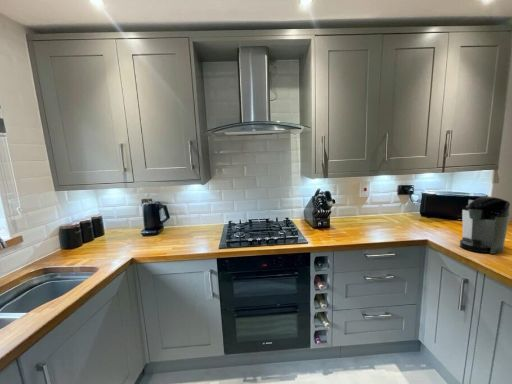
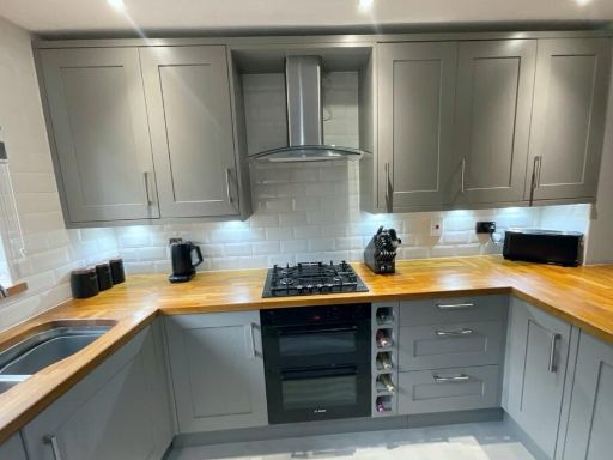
- coffee maker [459,195,511,255]
